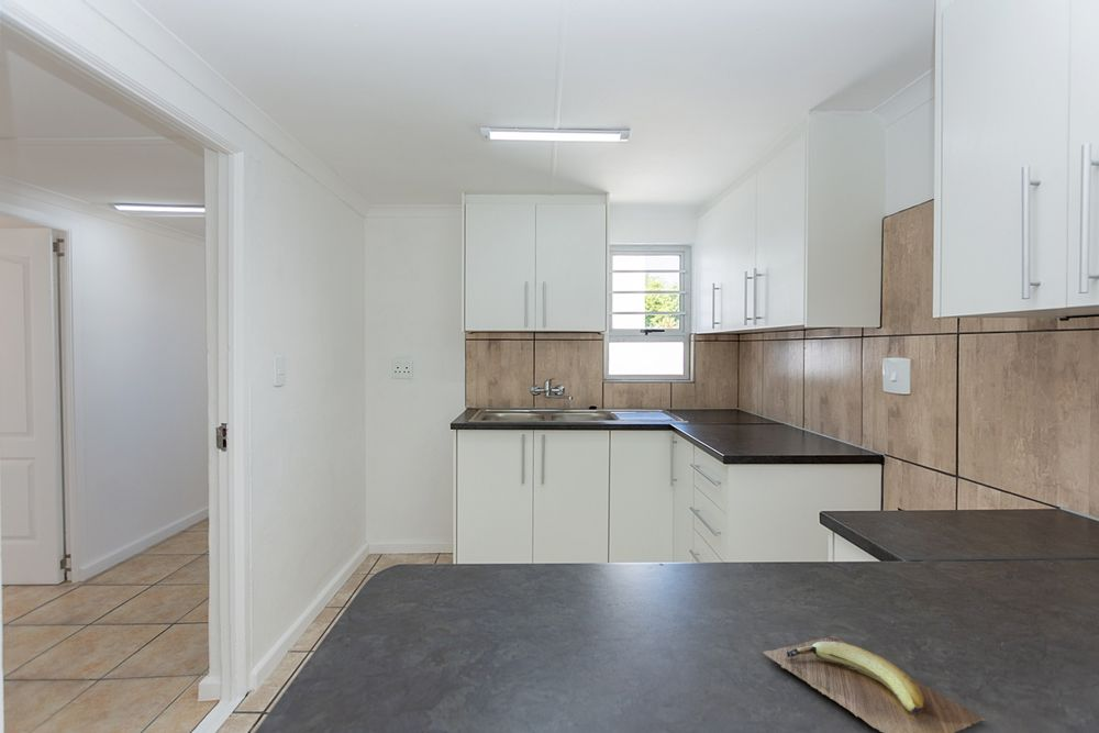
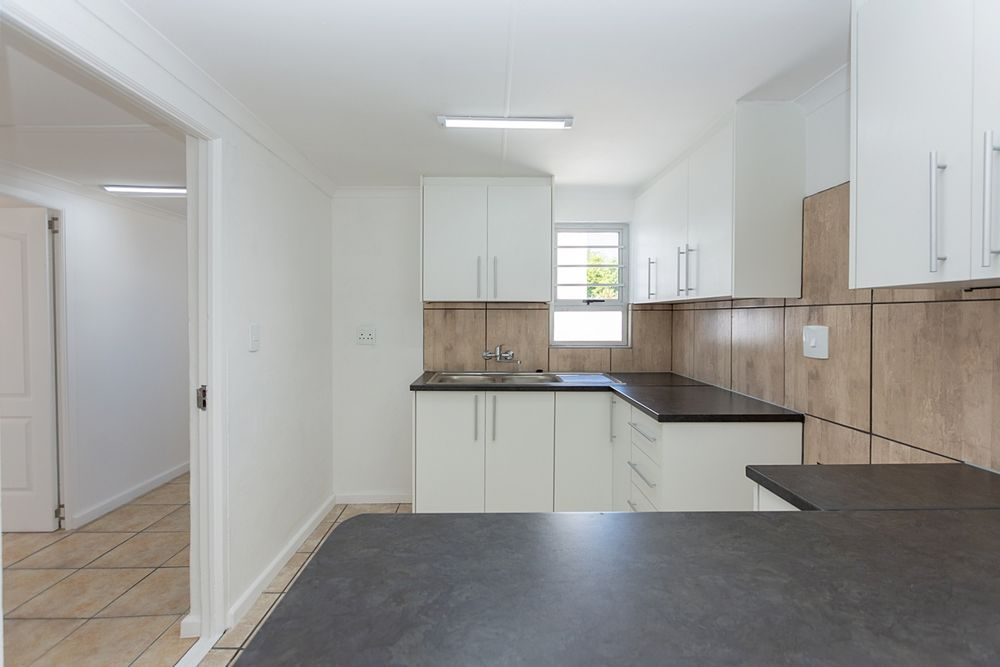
- banana [762,634,987,733]
